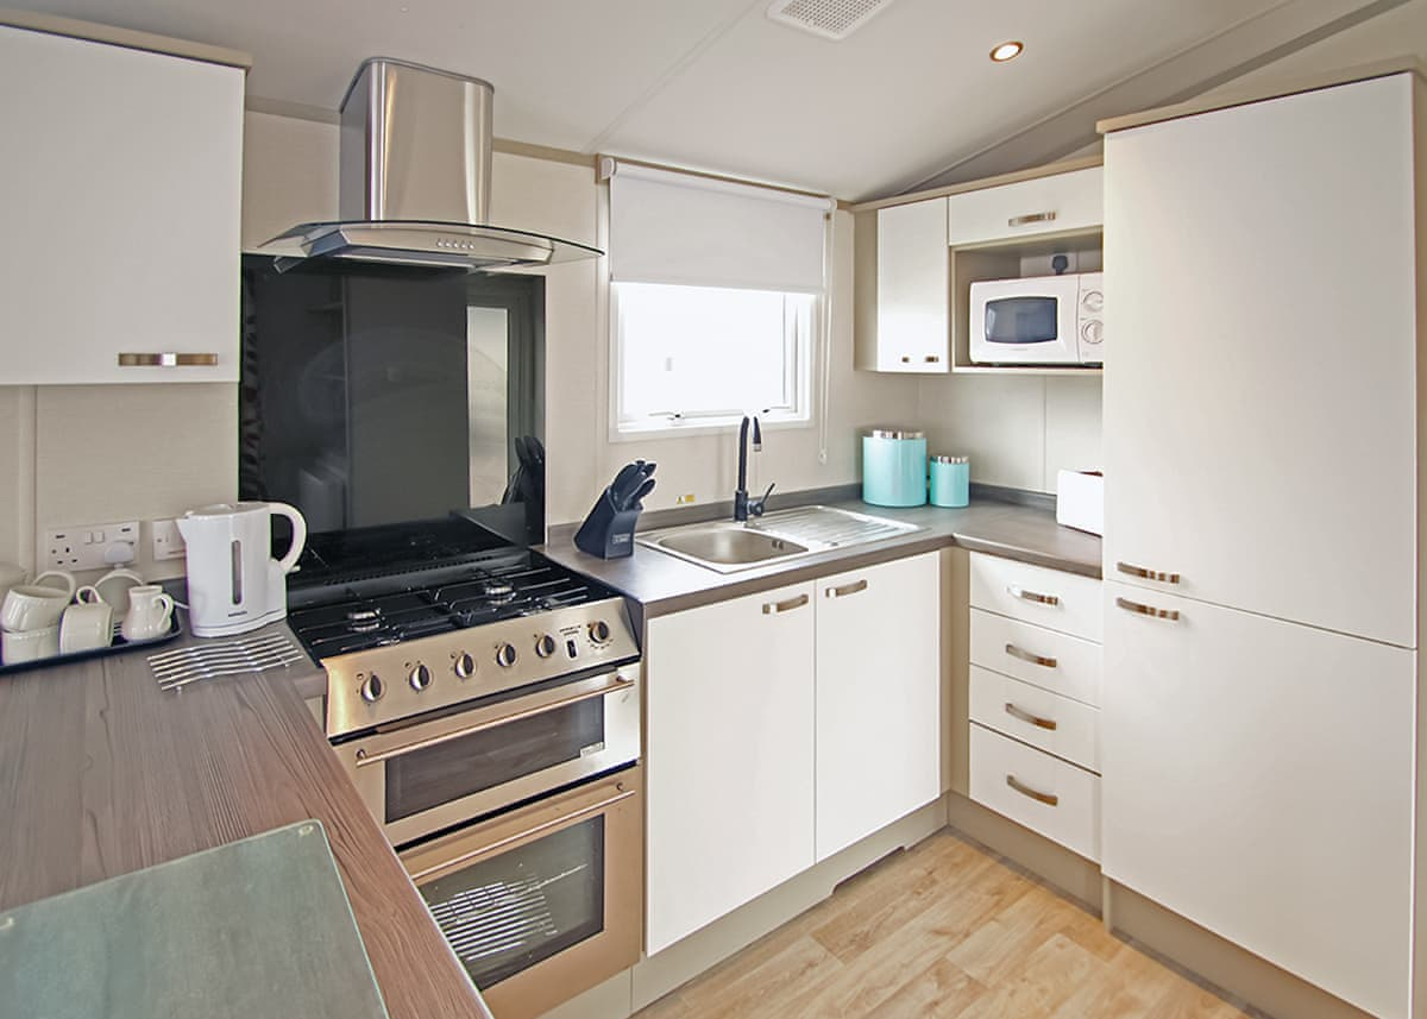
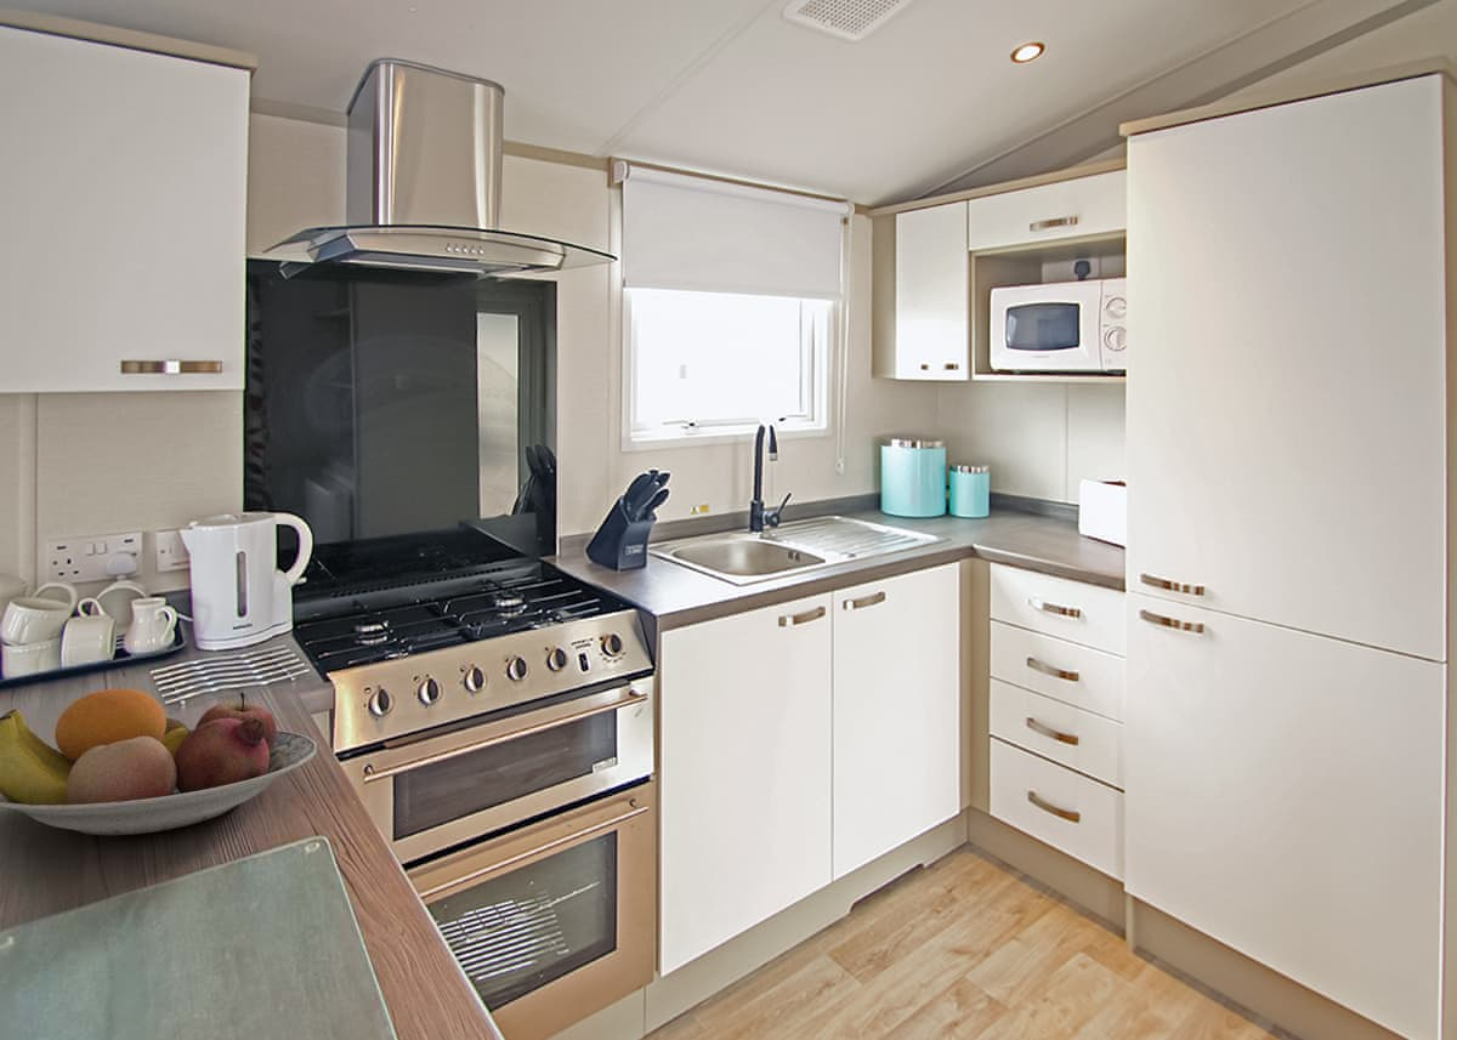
+ fruit bowl [0,688,318,836]
